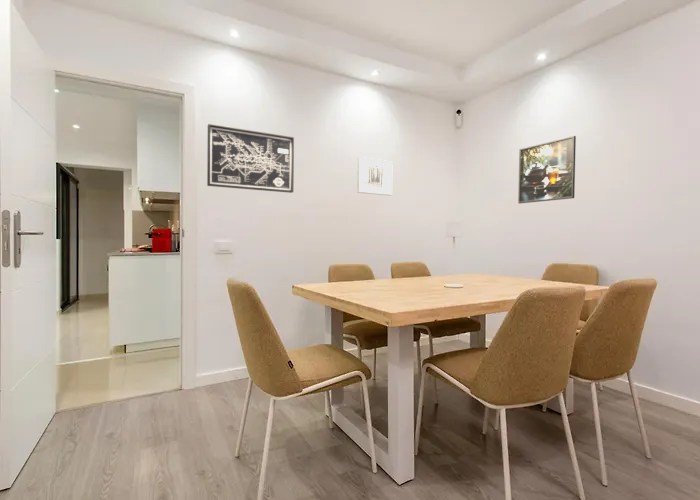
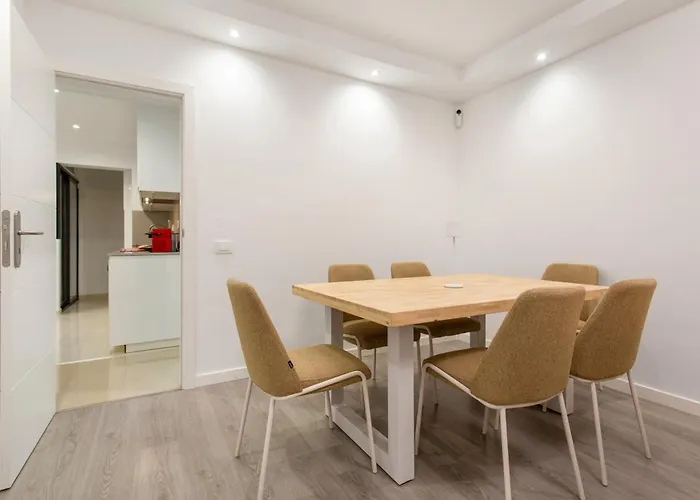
- wall art [357,156,394,196]
- wall art [206,123,295,194]
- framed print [517,135,577,204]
